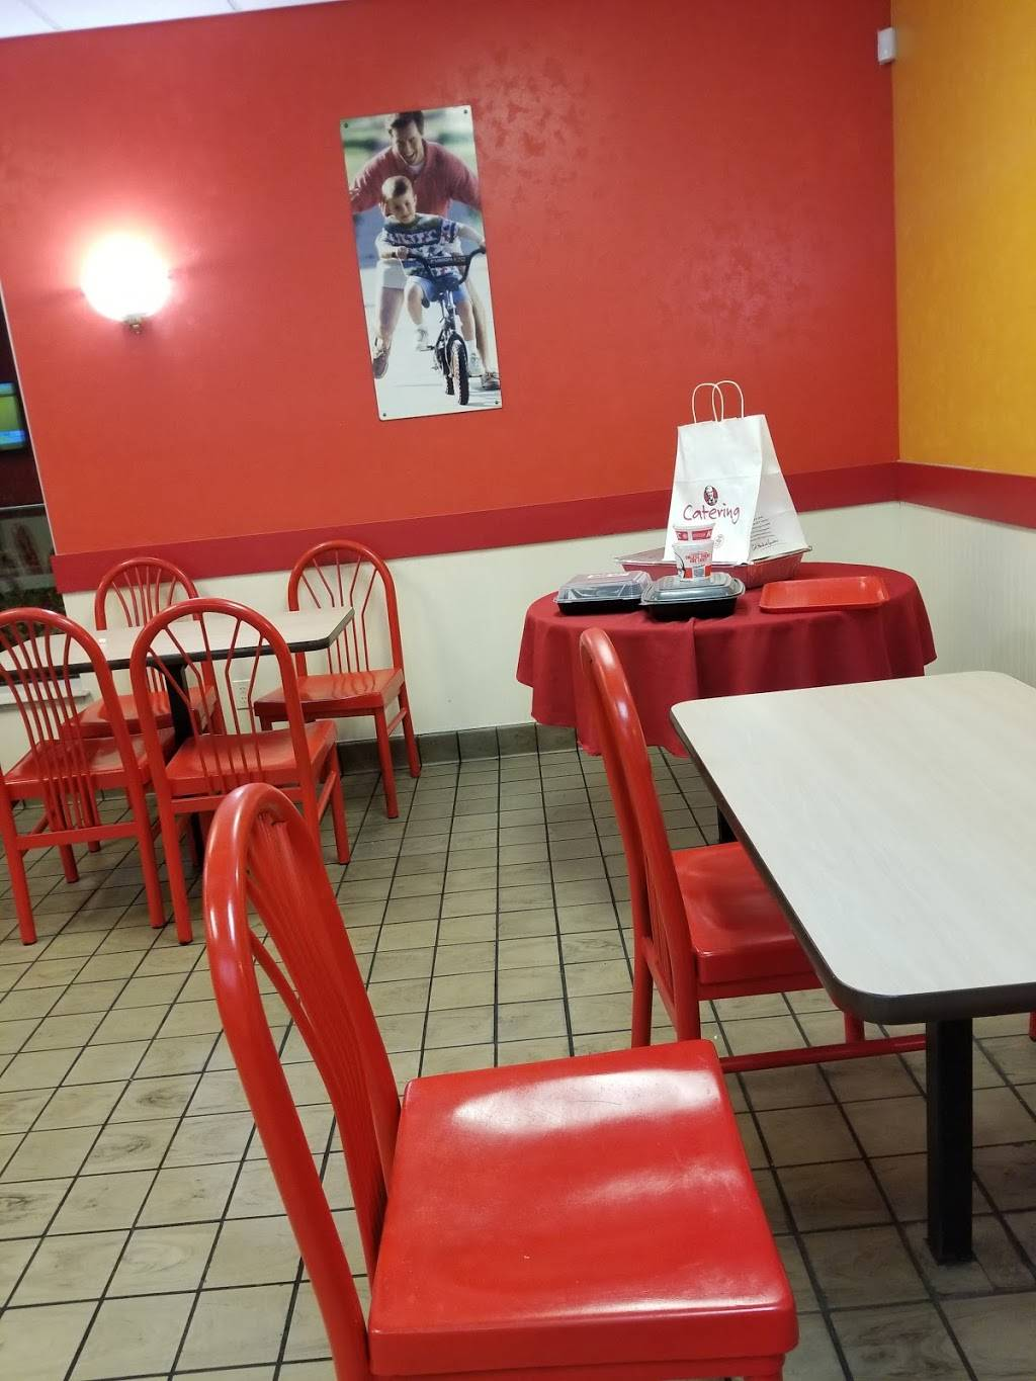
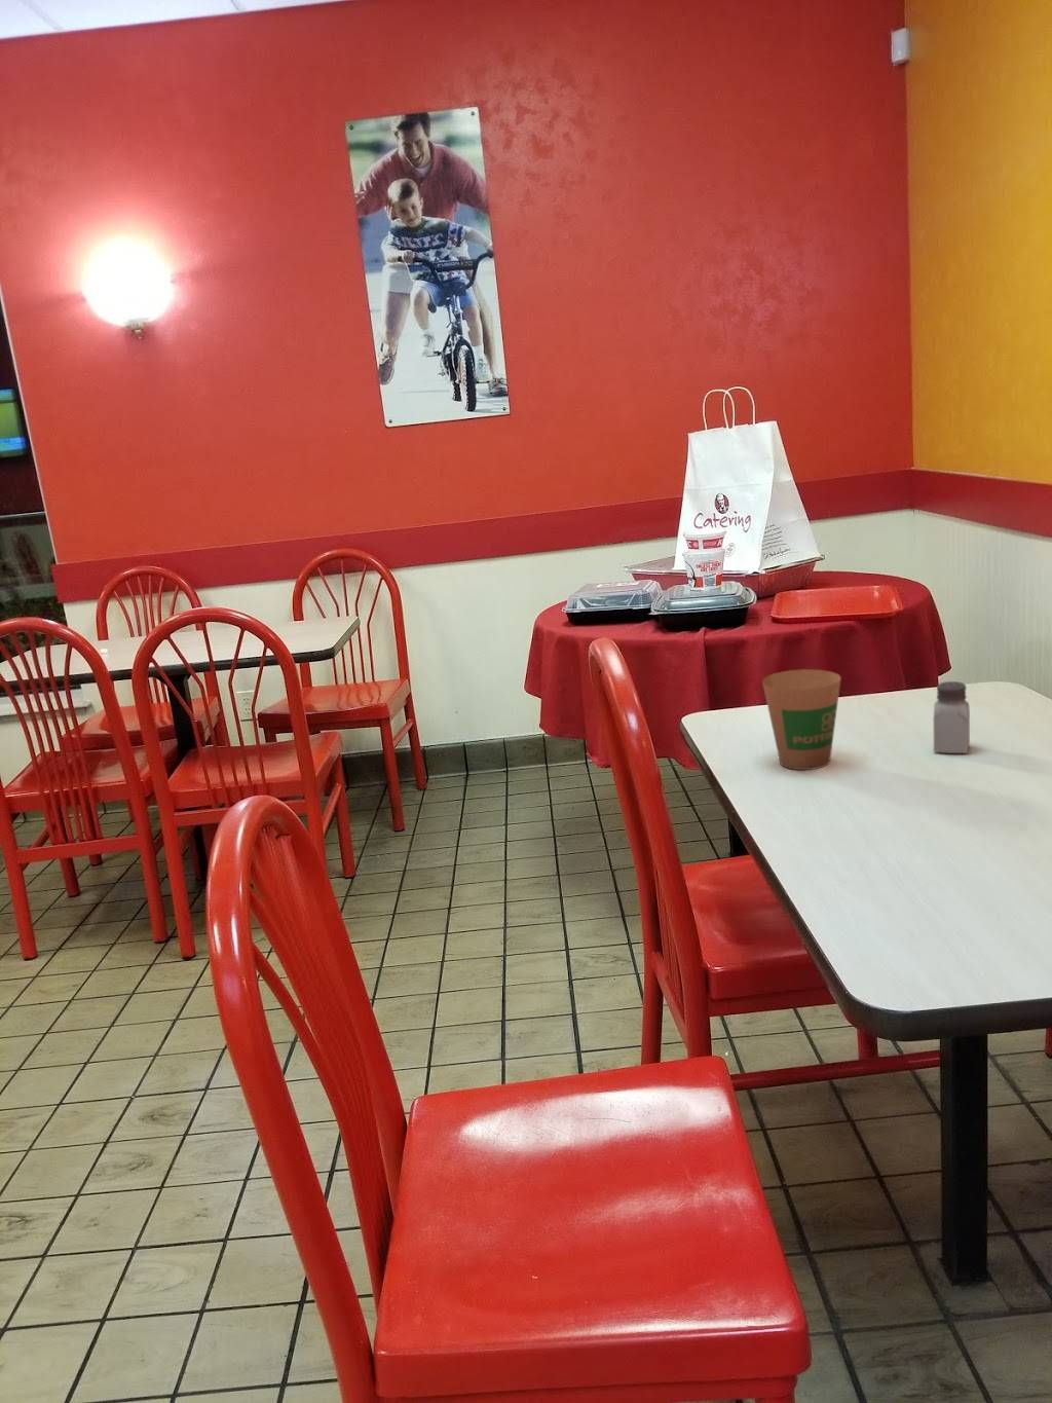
+ paper cup [761,668,842,771]
+ saltshaker [933,680,971,754]
